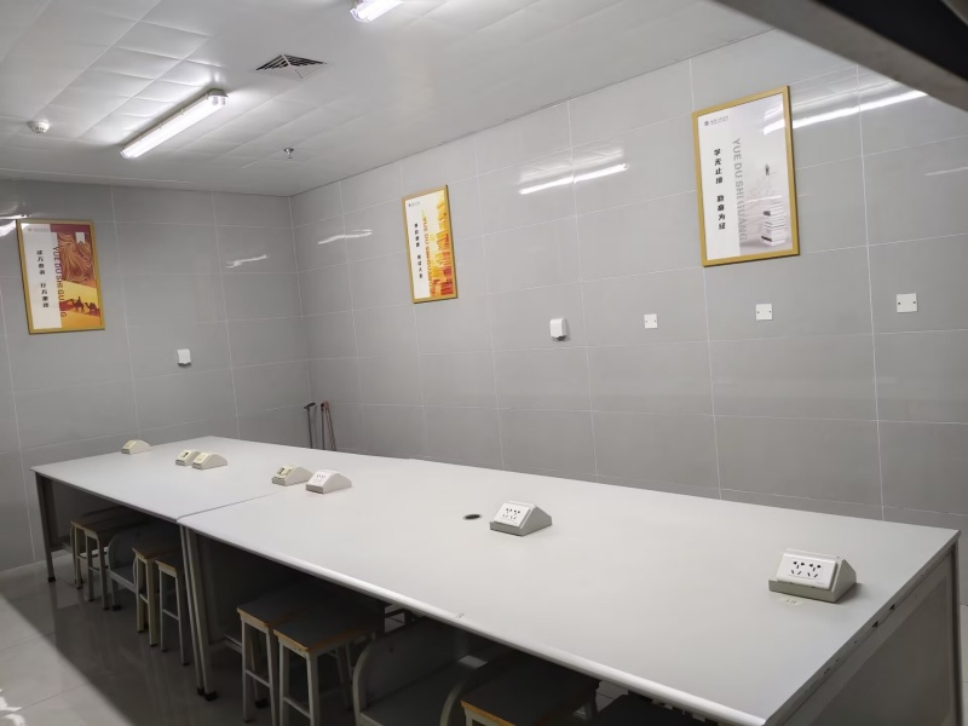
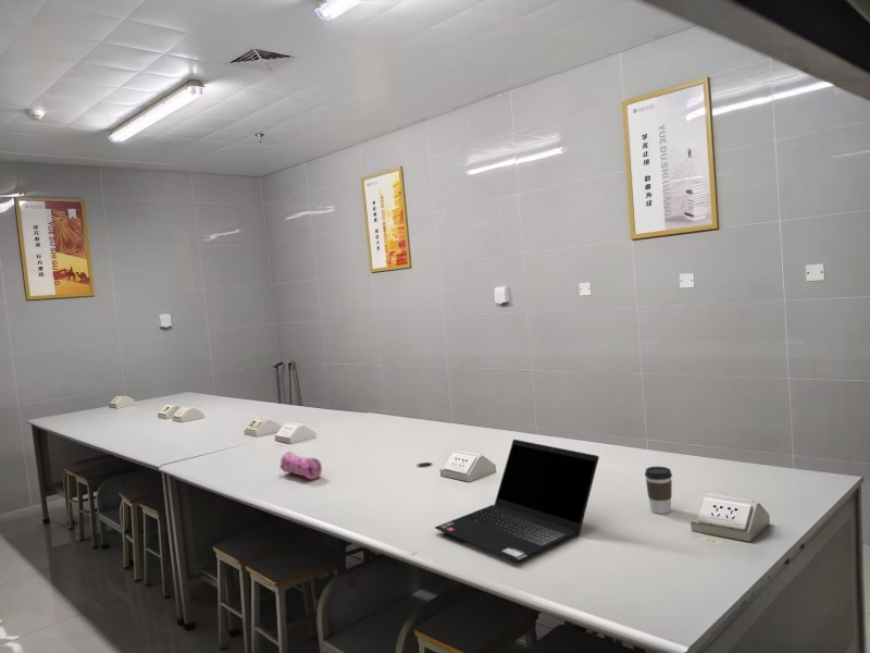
+ laptop computer [434,439,600,564]
+ pencil case [279,451,323,480]
+ coffee cup [644,466,673,515]
